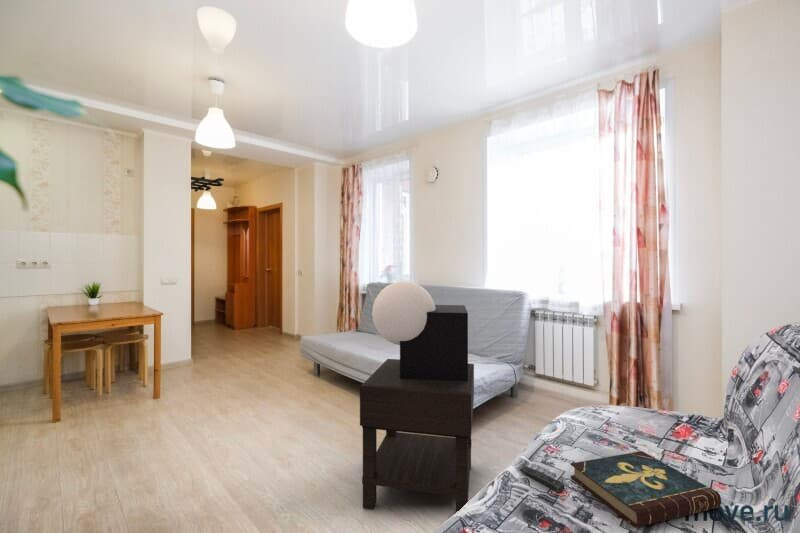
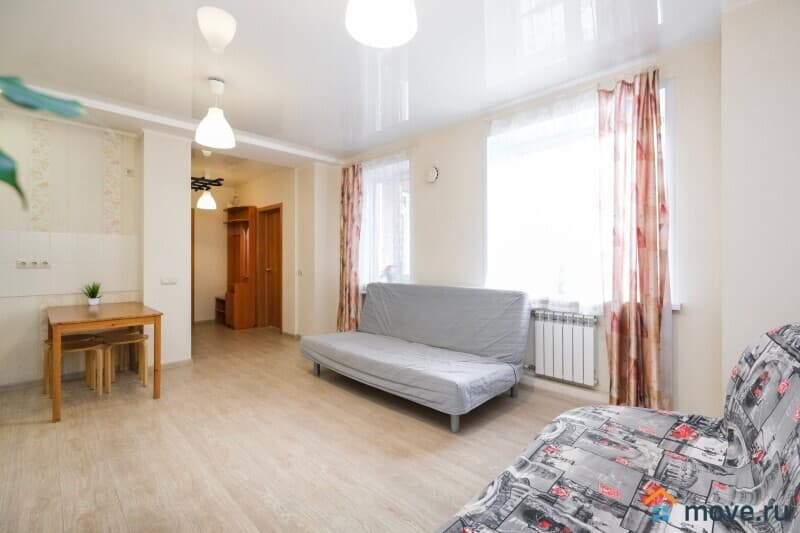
- nightstand [359,358,475,513]
- remote control [518,465,565,493]
- table lamp [371,280,469,381]
- book [570,450,722,528]
